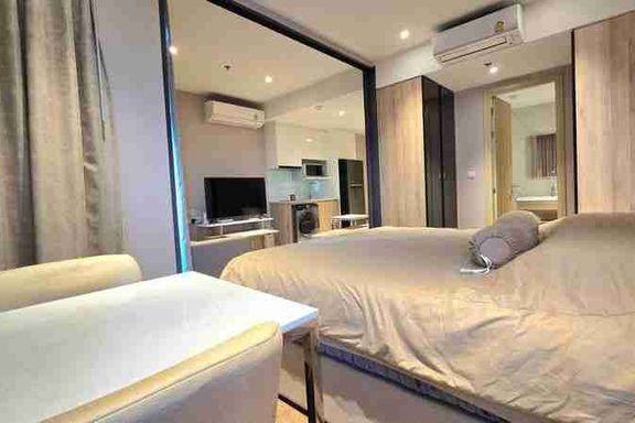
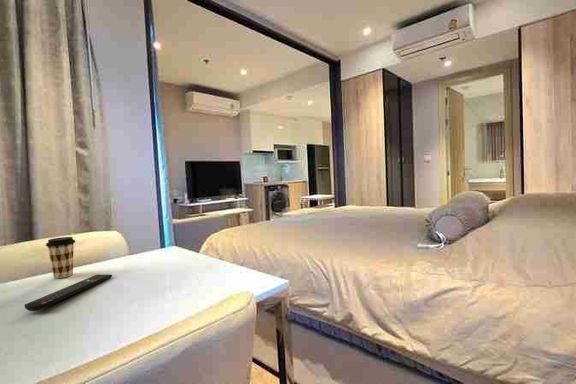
+ remote control [24,273,113,312]
+ coffee cup [45,236,76,279]
